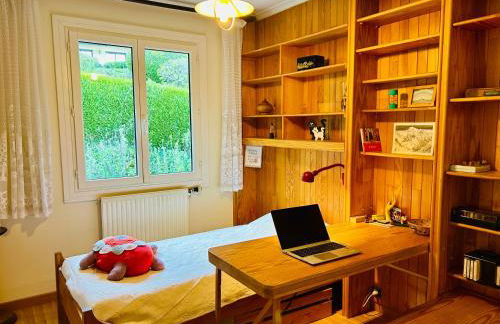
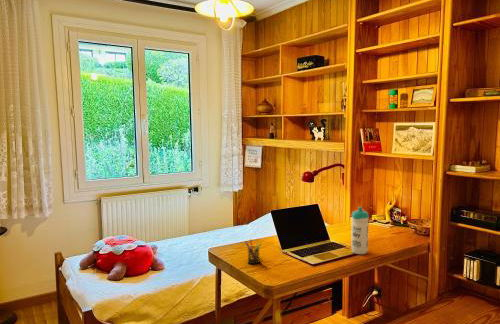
+ water bottle [350,206,370,255]
+ pen holder [244,237,263,265]
